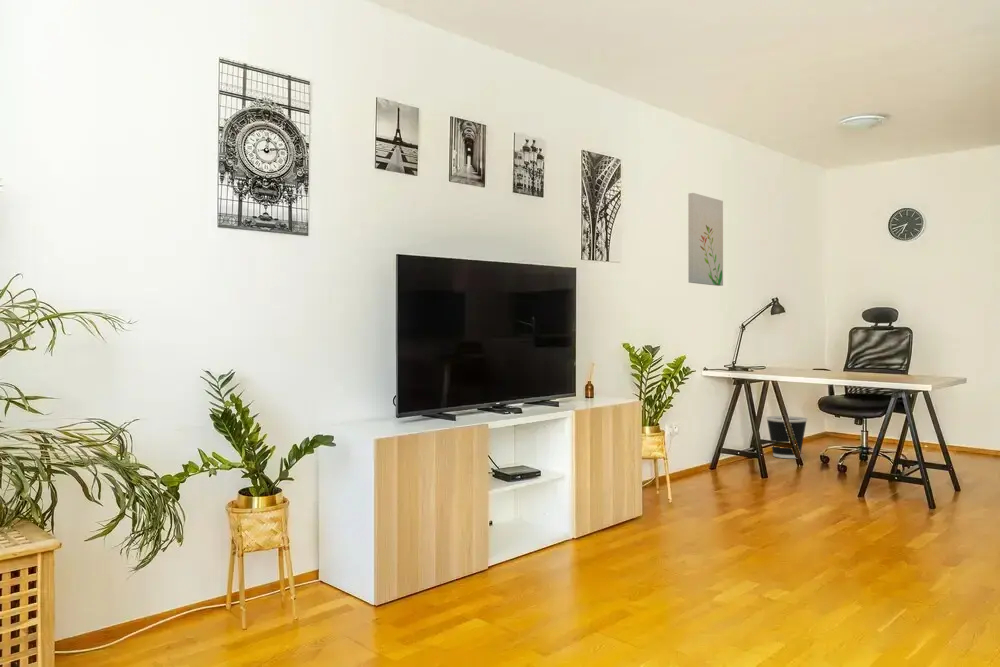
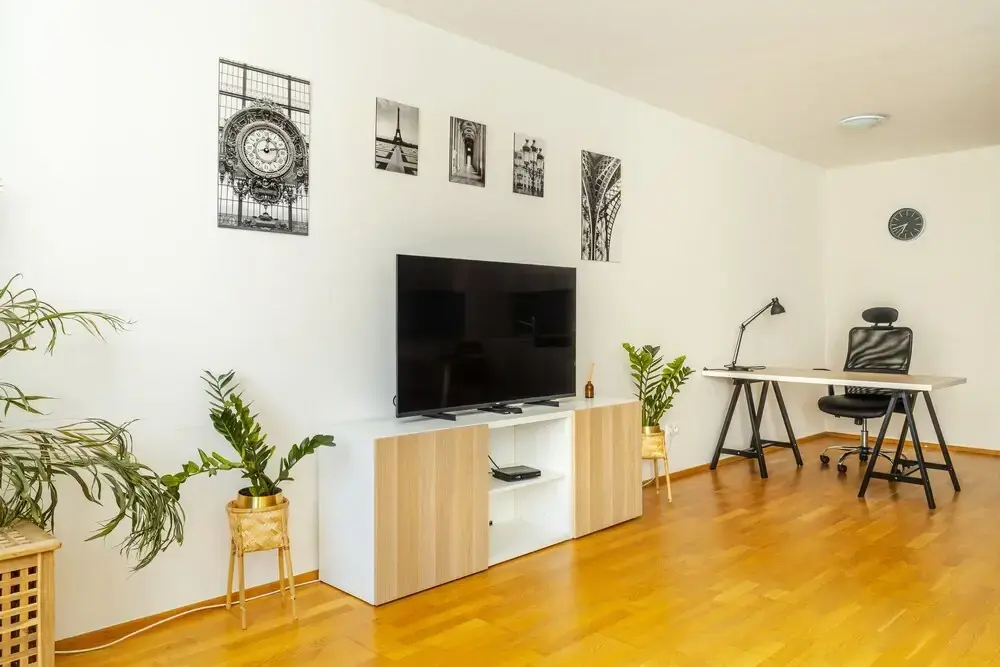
- wall art [687,192,724,287]
- wastebasket [765,415,809,459]
